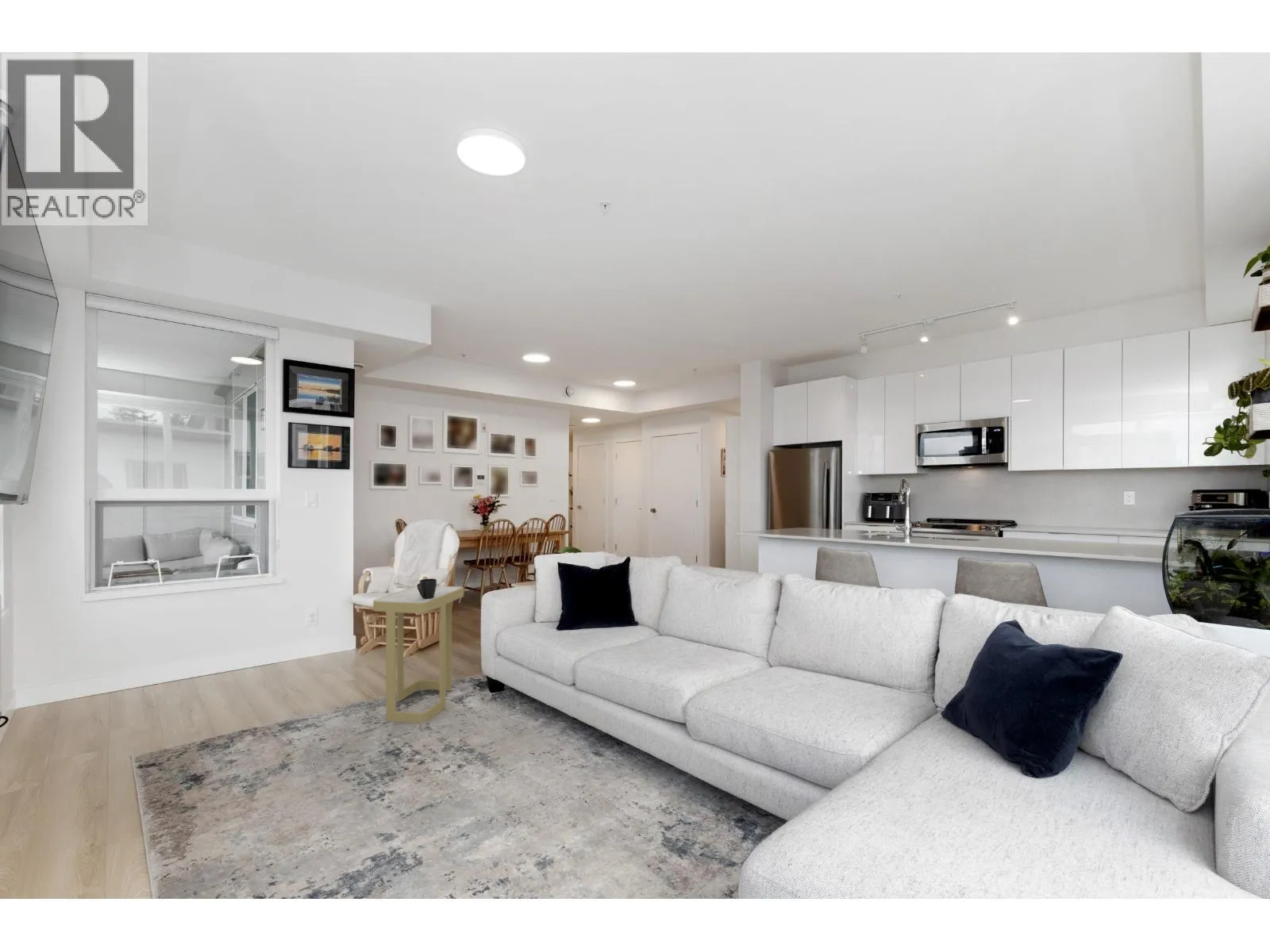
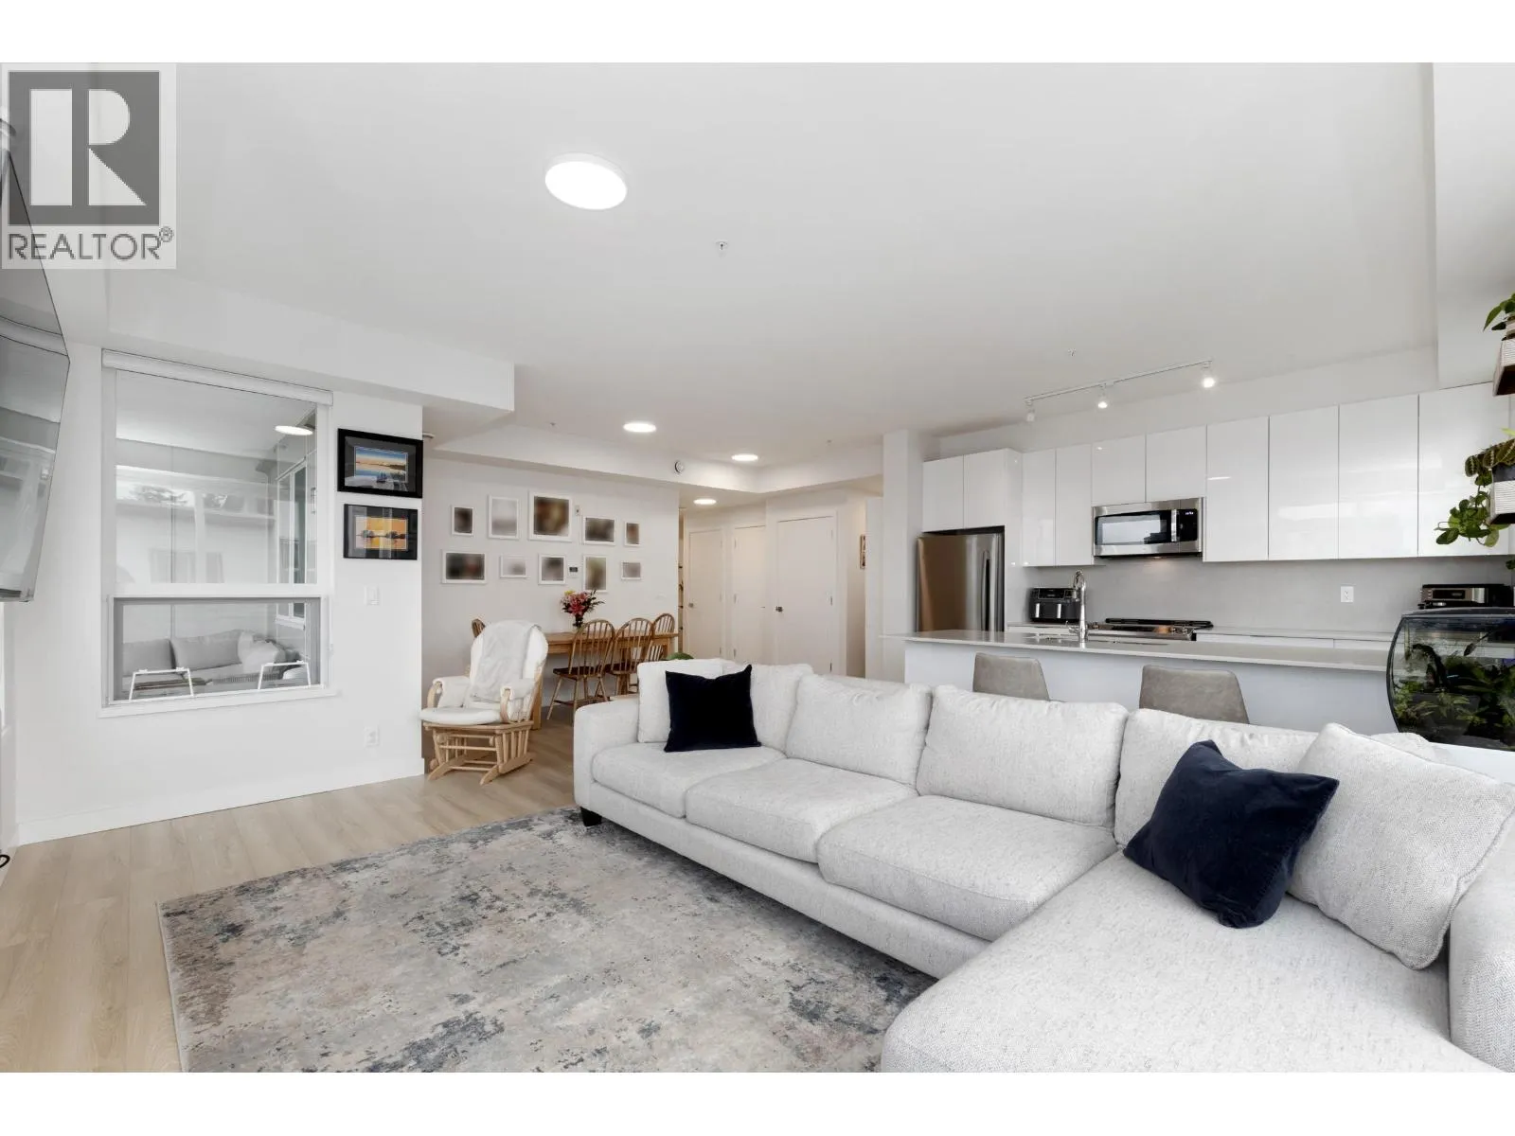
- mug [417,578,437,600]
- side table [372,585,464,724]
